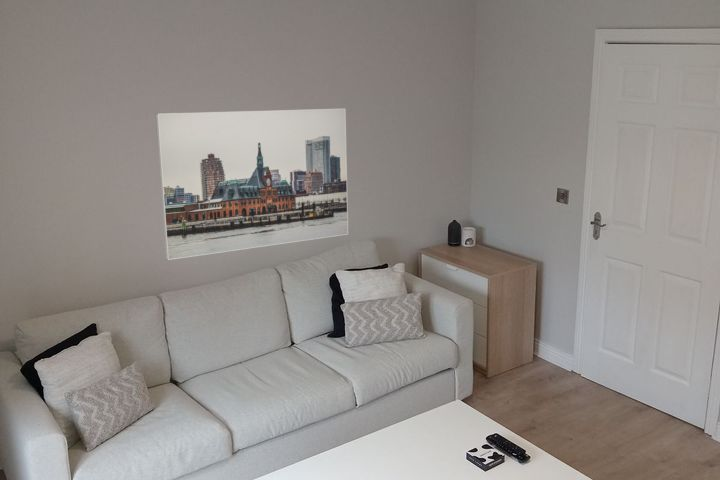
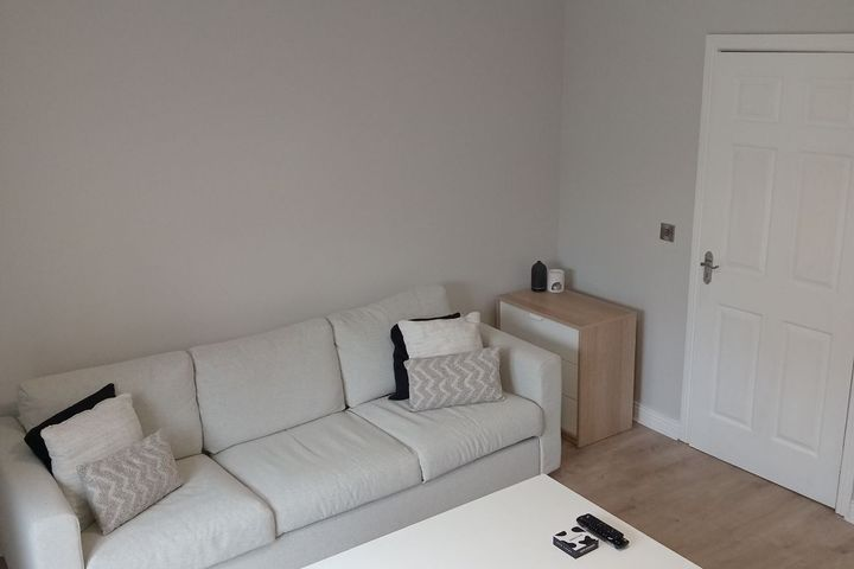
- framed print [155,107,349,261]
